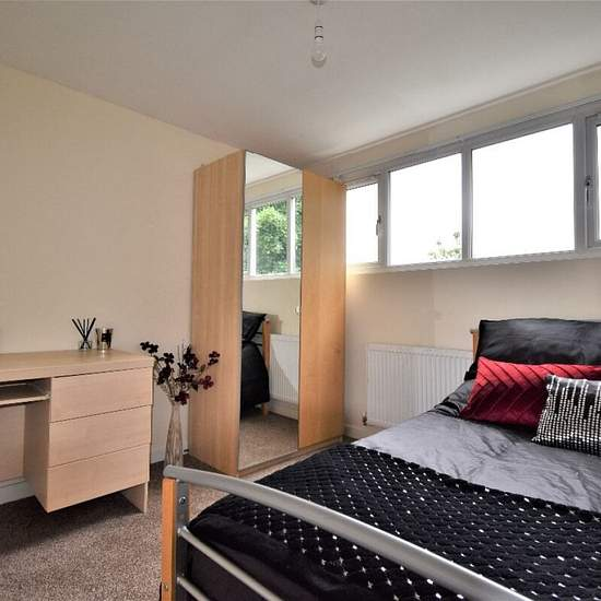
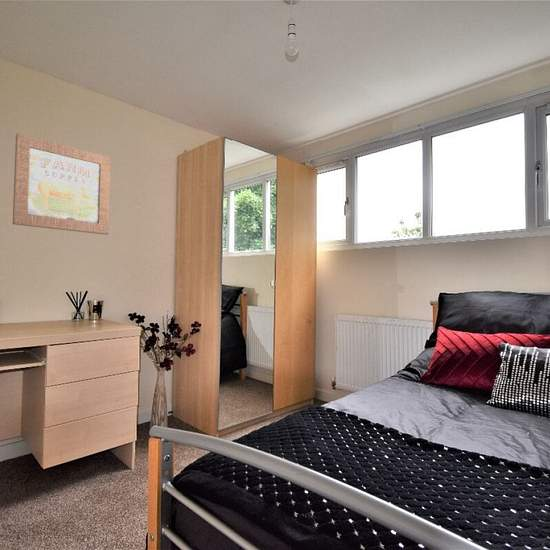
+ wall art [12,132,112,236]
